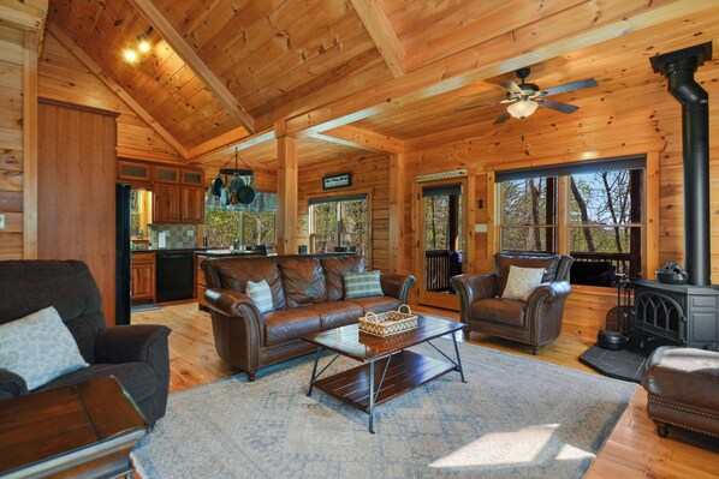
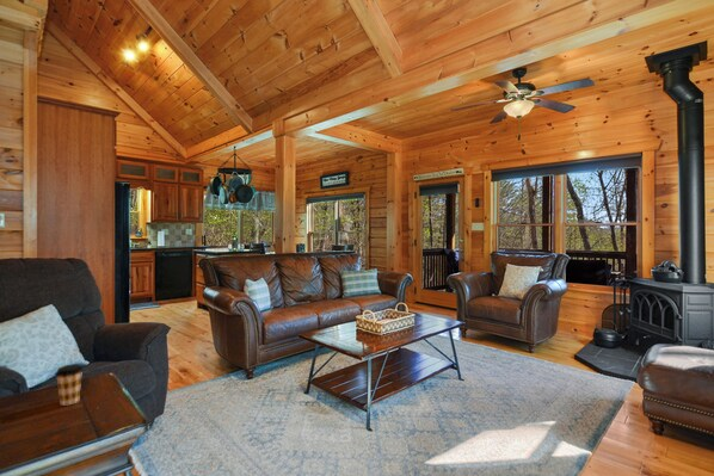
+ coffee cup [54,363,85,407]
